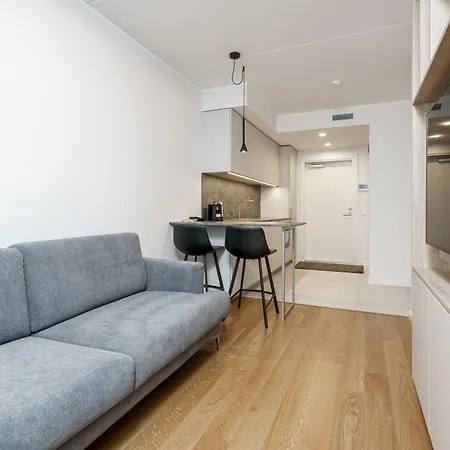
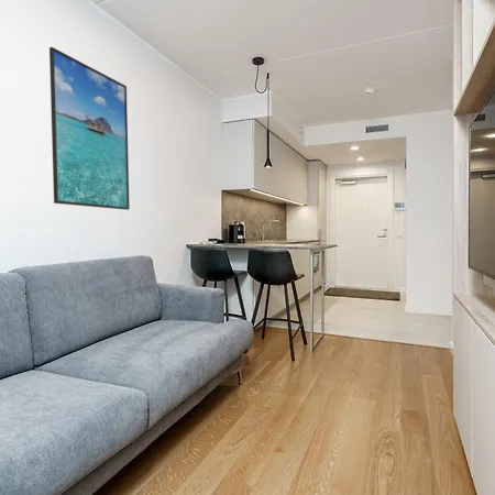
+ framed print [48,46,131,211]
